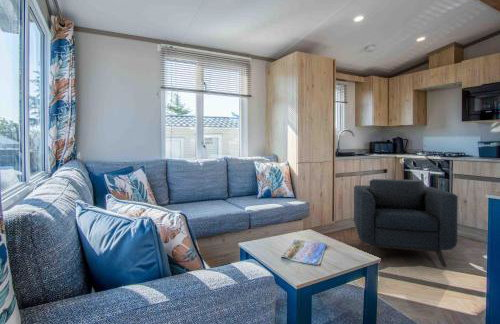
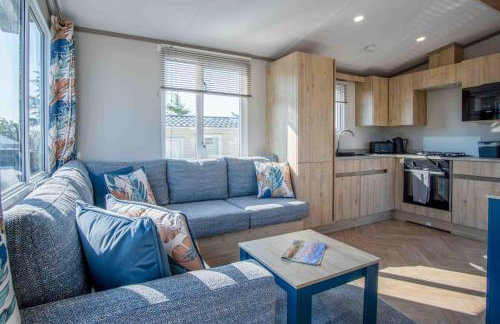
- armchair [353,178,459,268]
